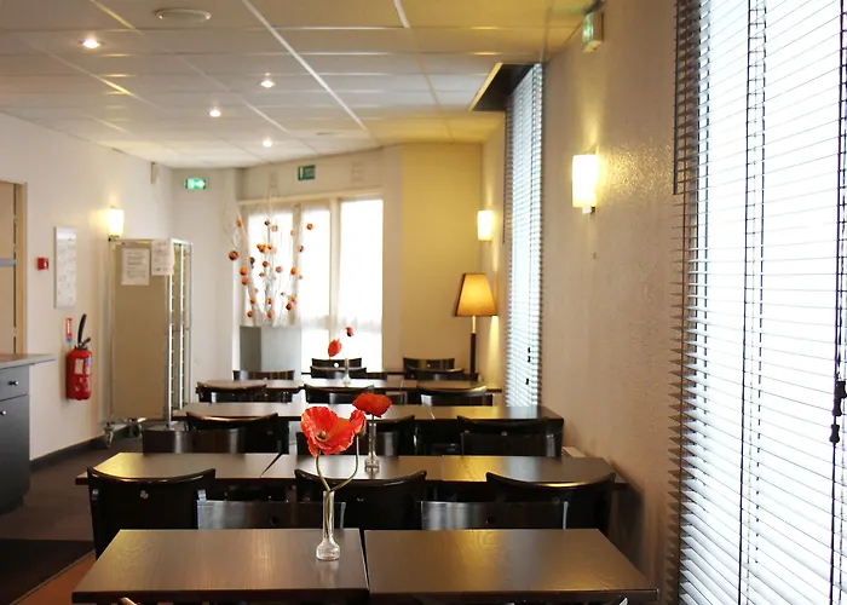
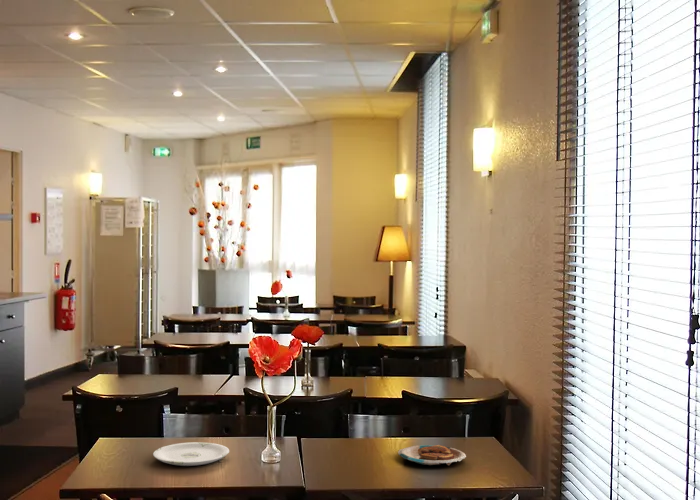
+ plate [152,441,230,467]
+ plate [397,444,467,467]
